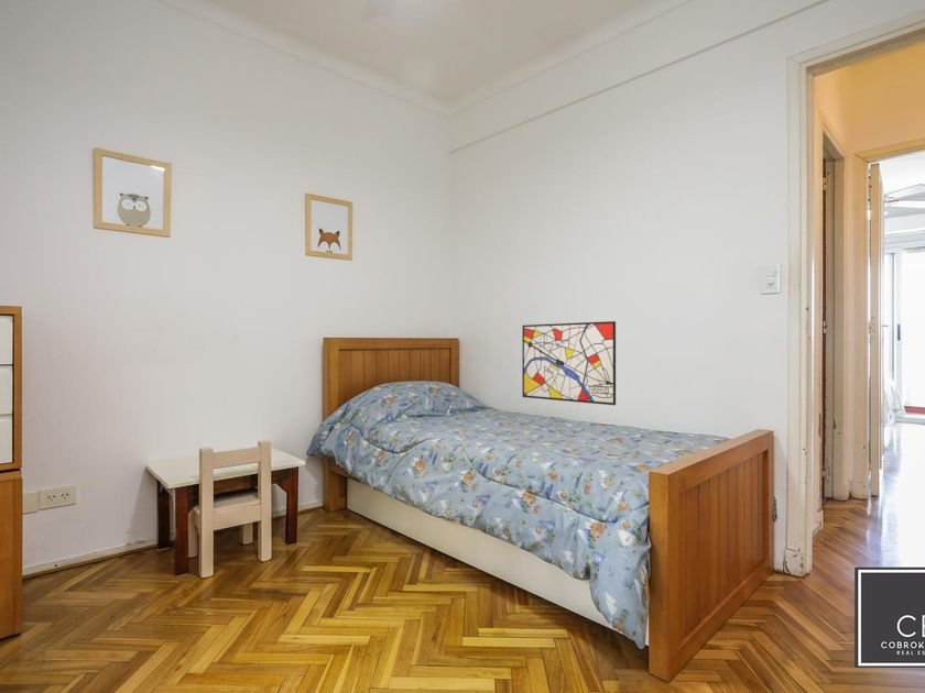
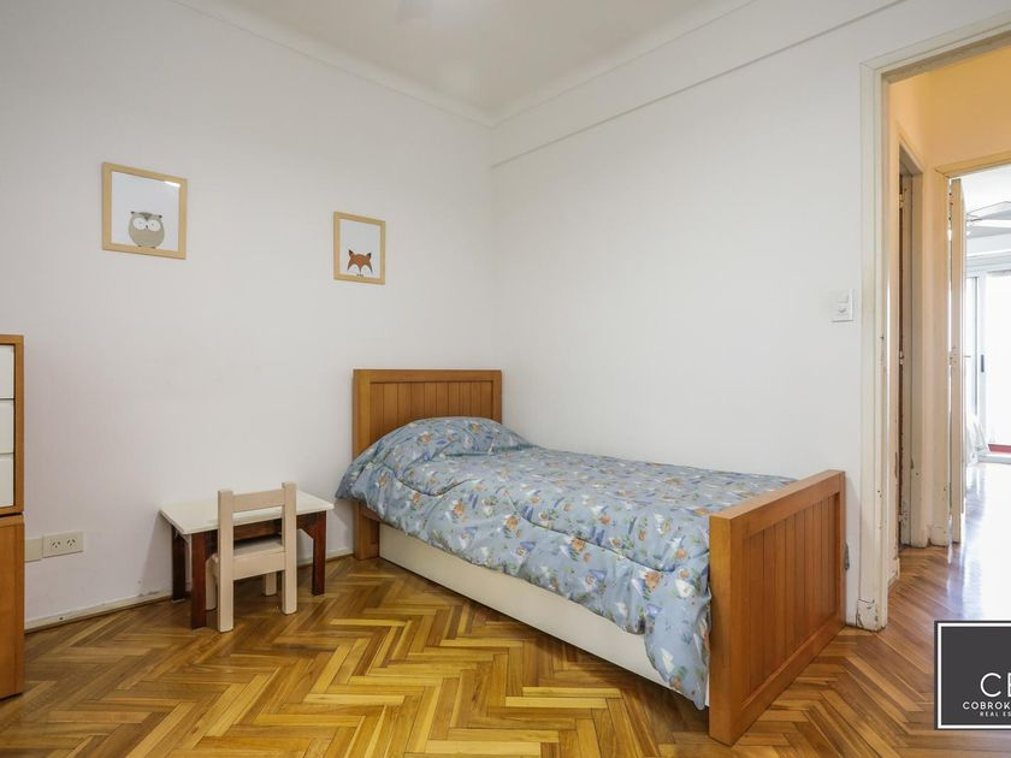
- wall art [521,320,617,406]
